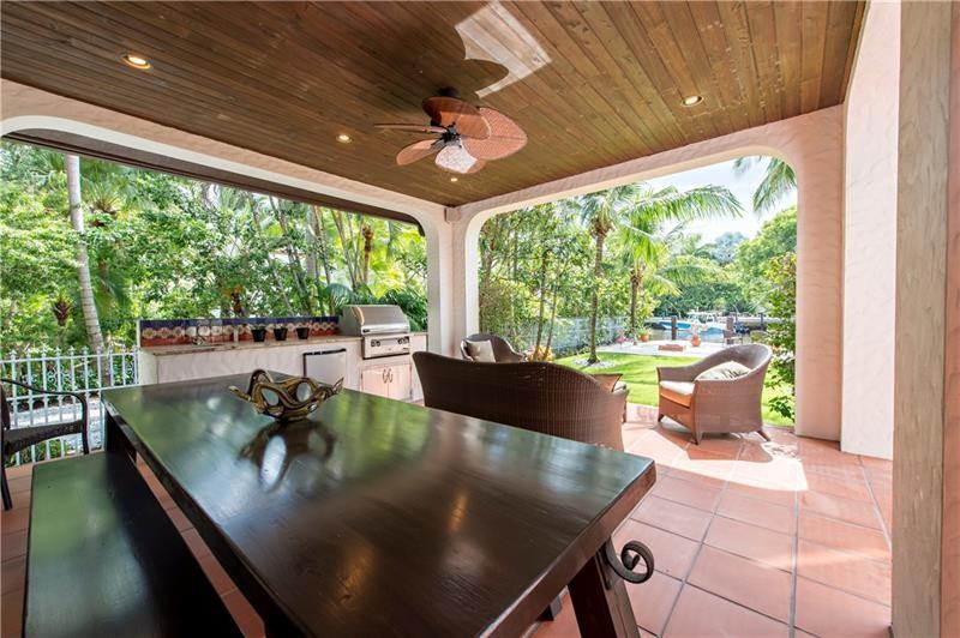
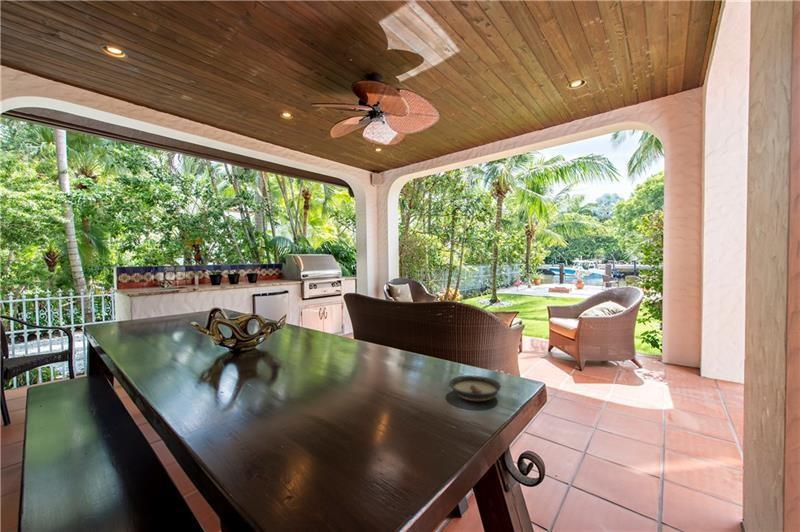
+ saucer [448,374,502,402]
